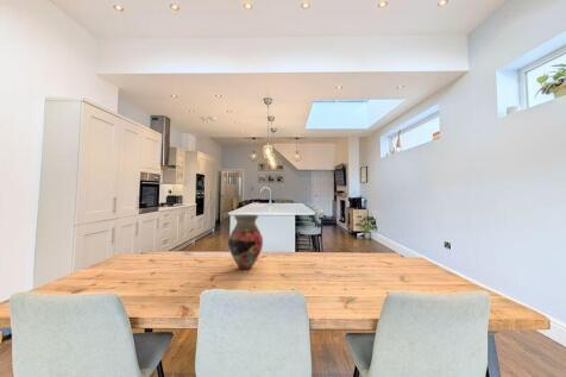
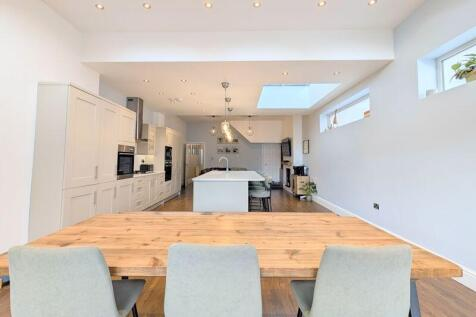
- vase [227,214,264,270]
